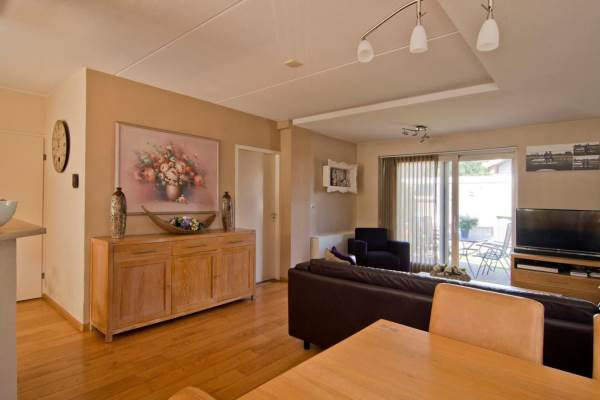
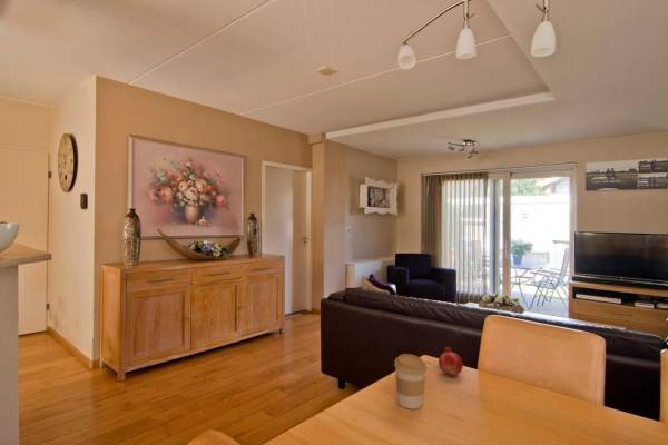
+ fruit [438,346,464,378]
+ coffee cup [393,353,429,409]
